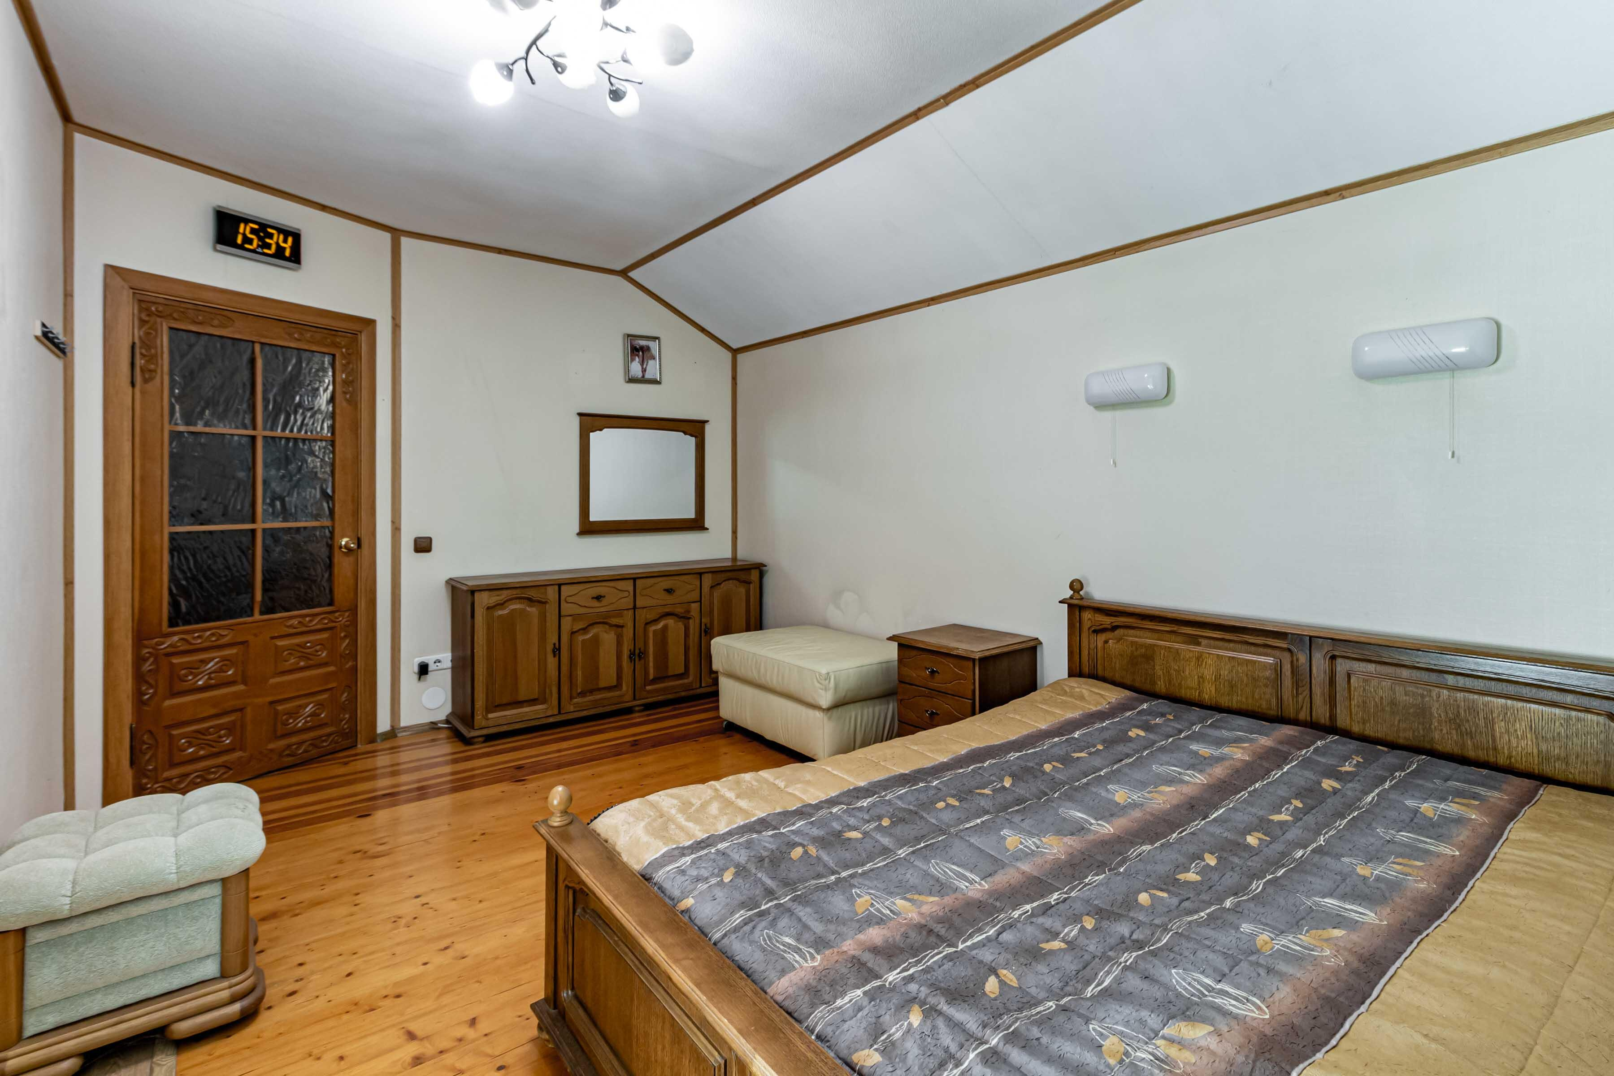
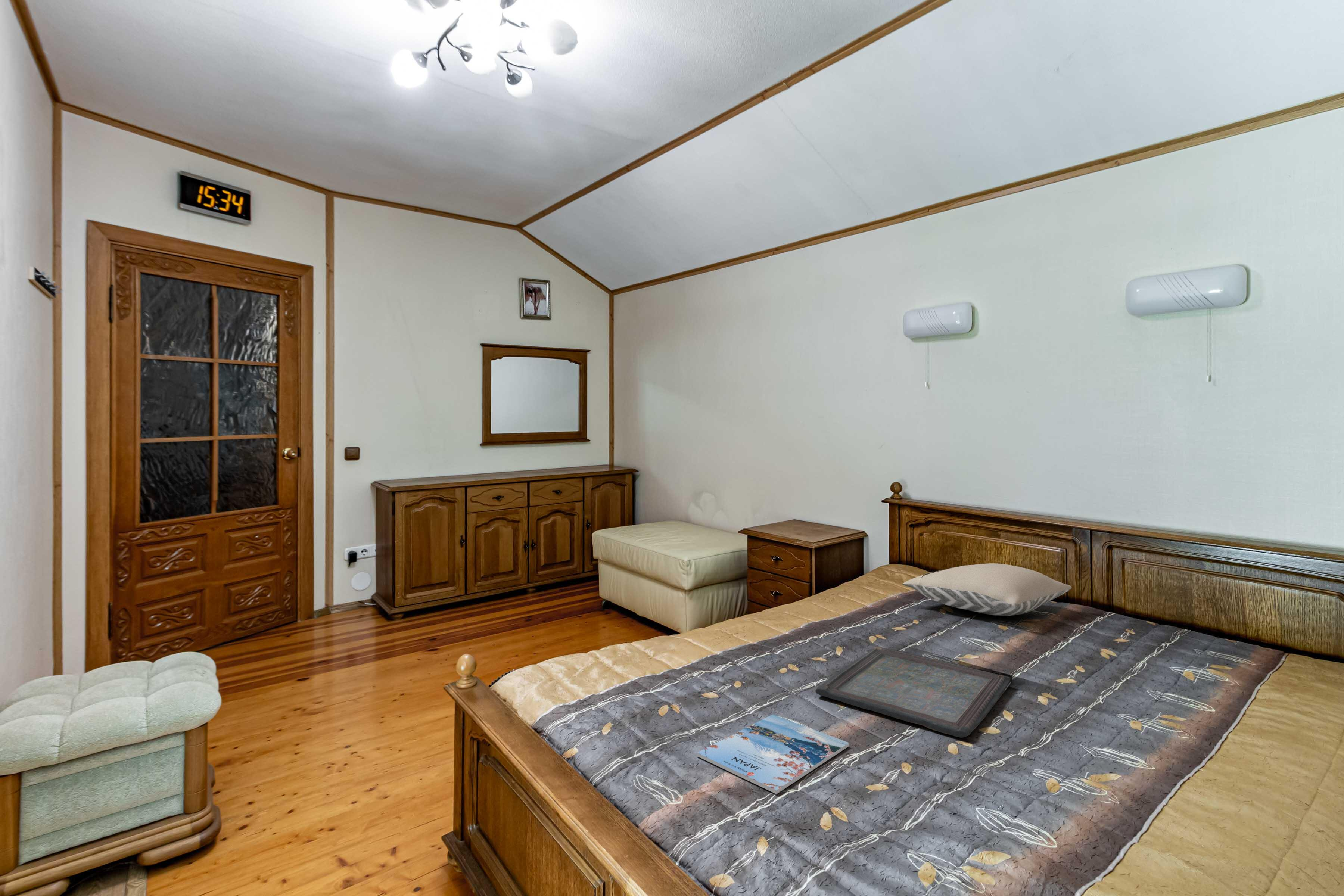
+ magazine [696,714,850,794]
+ pillow [902,563,1072,616]
+ serving tray [815,646,1013,738]
